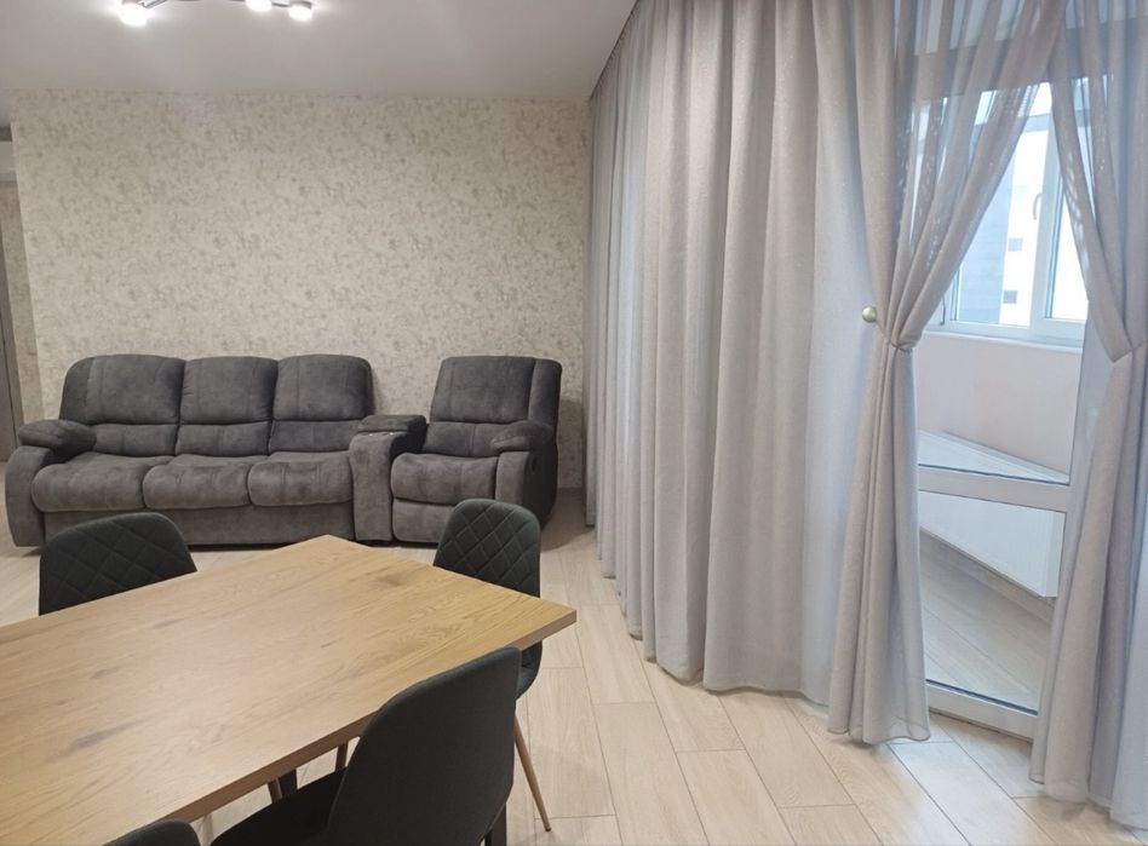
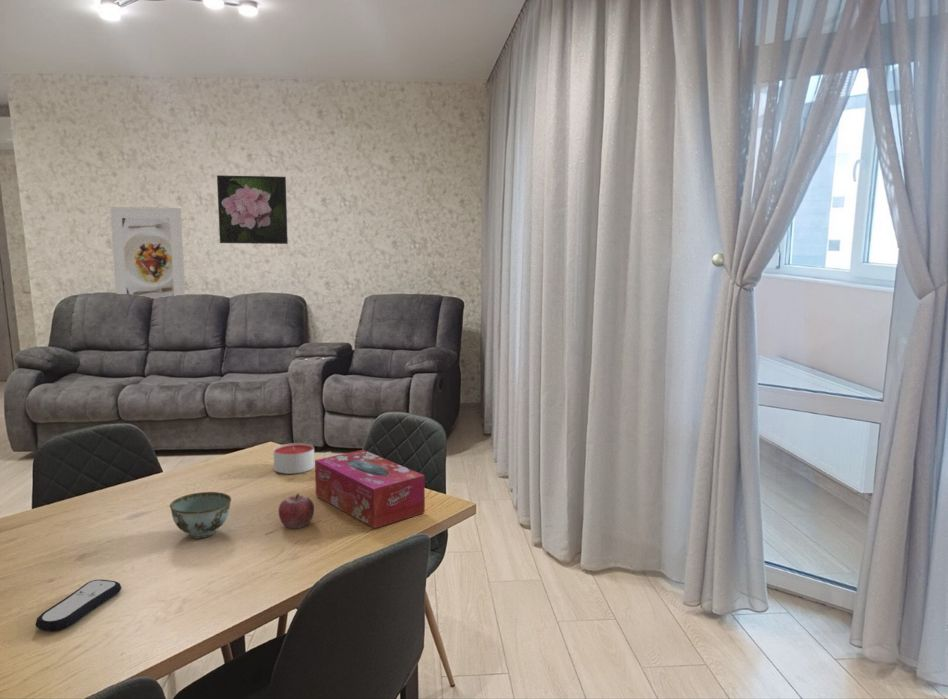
+ fruit [278,493,315,530]
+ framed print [109,206,186,299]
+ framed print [216,174,289,245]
+ remote control [35,579,122,632]
+ tissue box [314,449,426,529]
+ candle [272,442,315,475]
+ bowl [169,491,232,539]
